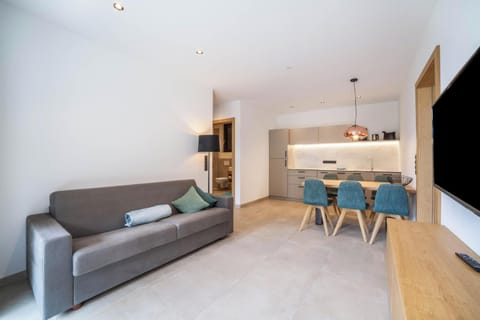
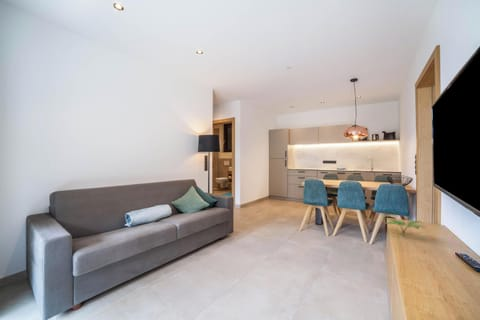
+ plant [383,217,427,236]
